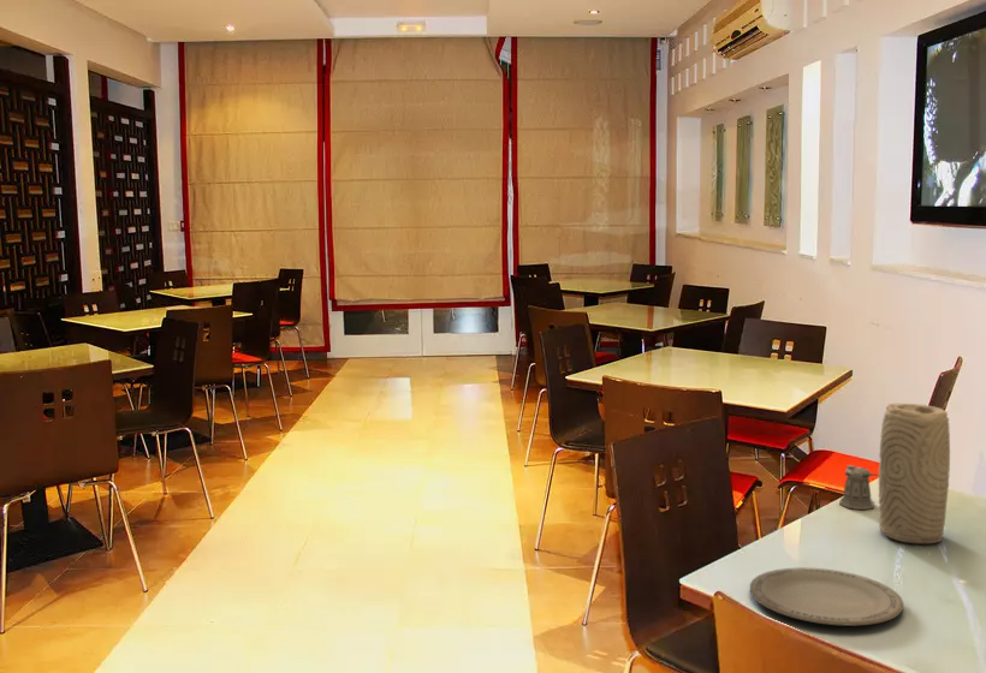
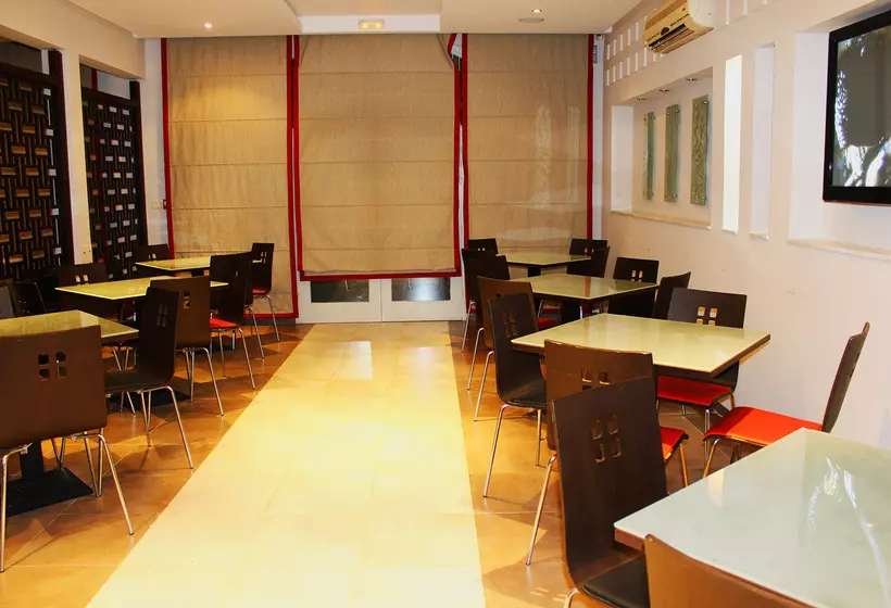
- vase [878,403,951,544]
- plate [749,566,904,627]
- pepper shaker [838,464,879,511]
